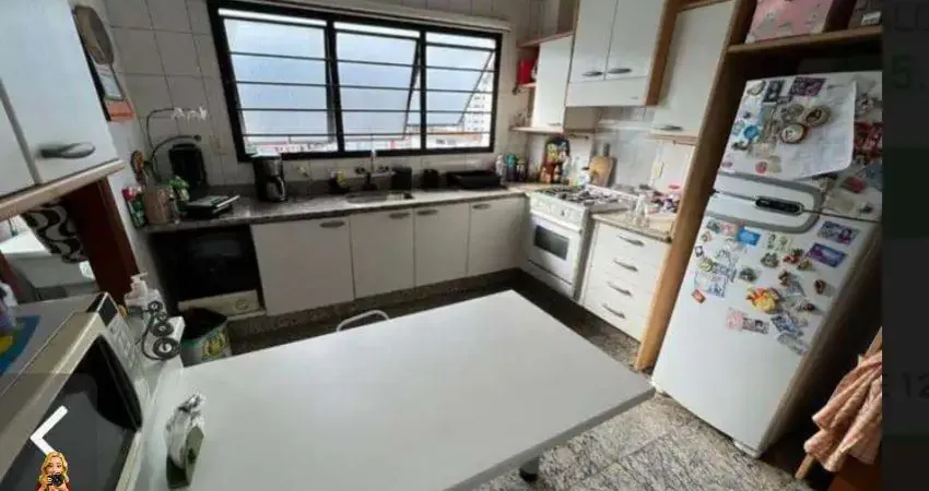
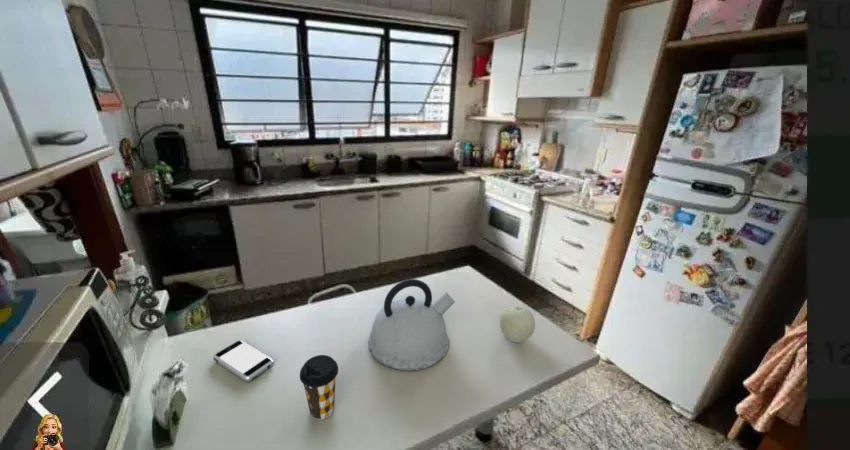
+ fruit [498,304,536,344]
+ kettle [368,278,456,372]
+ smartphone [212,339,275,383]
+ coffee cup [299,354,339,421]
